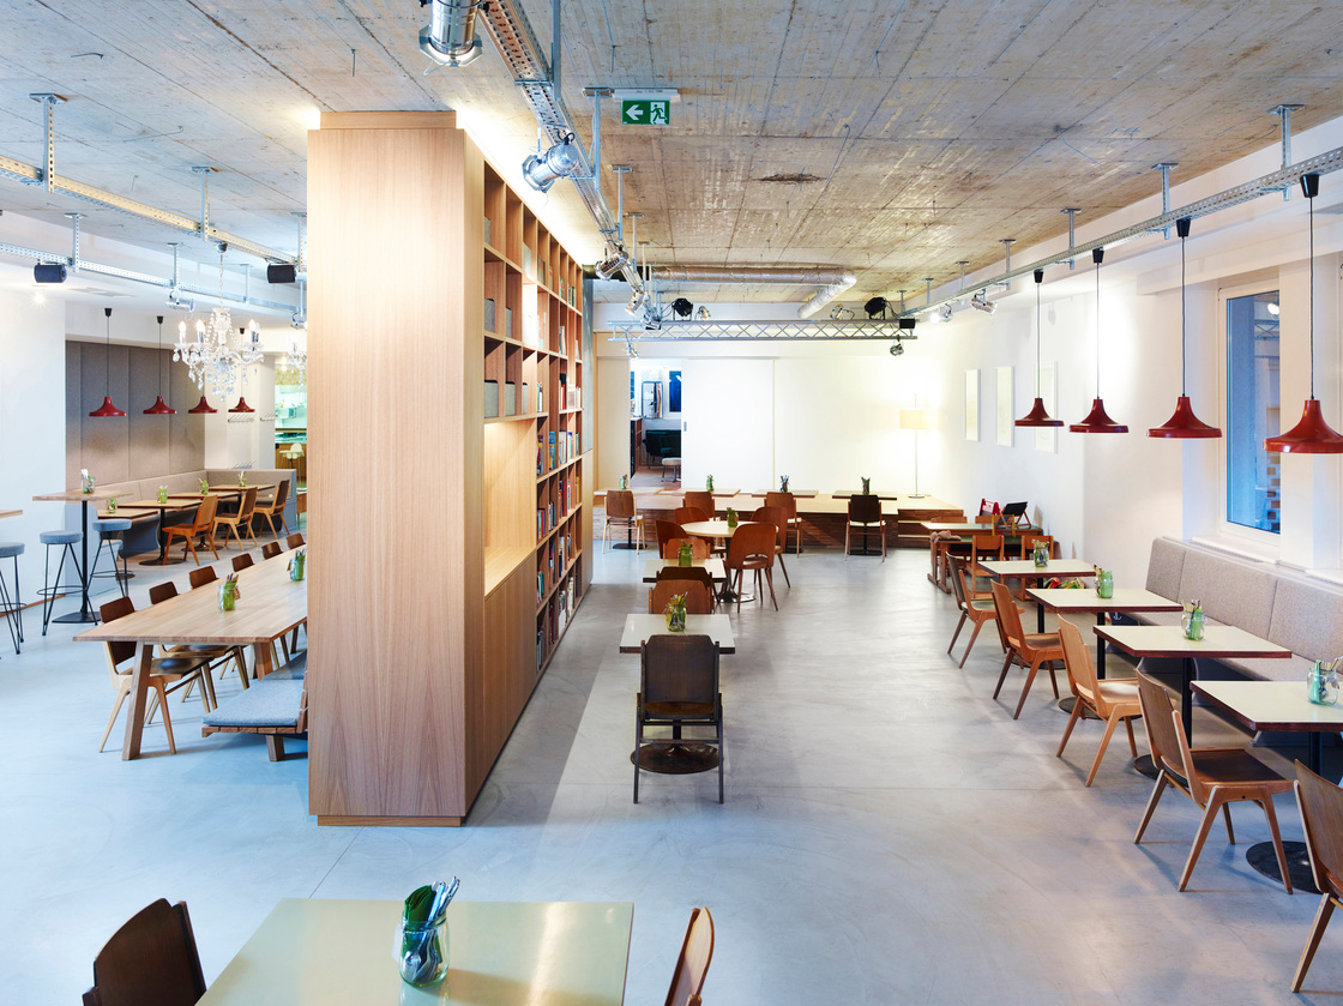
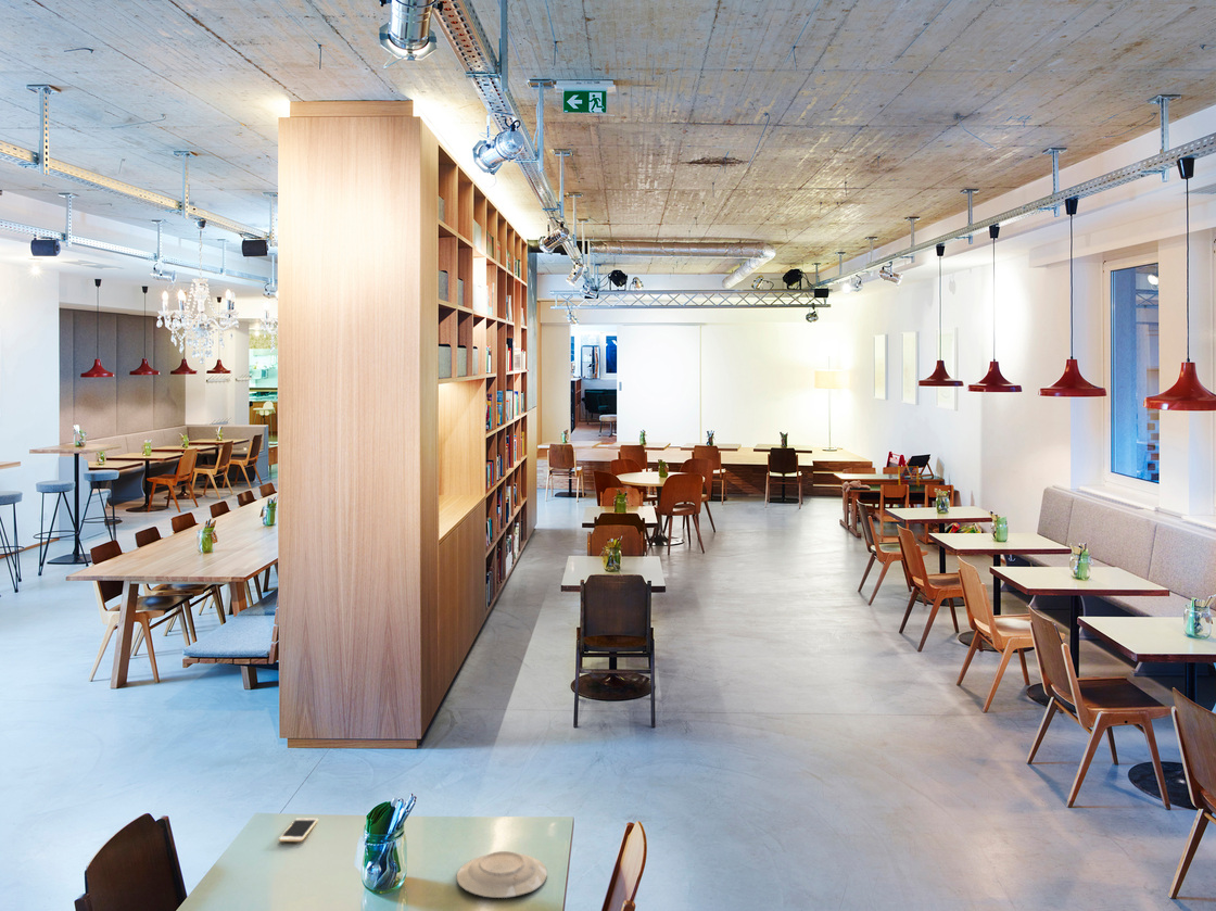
+ plate [456,850,548,899]
+ smartphone [278,817,319,843]
